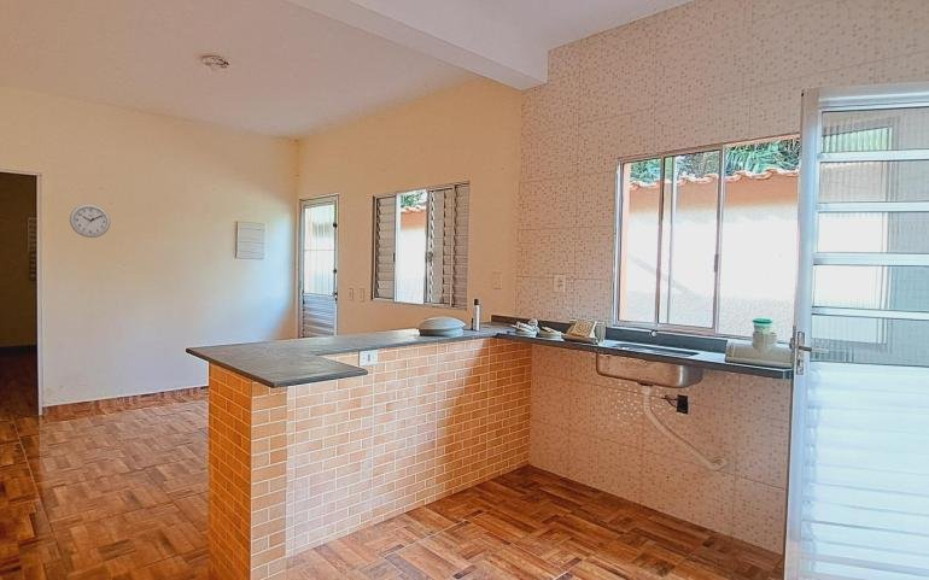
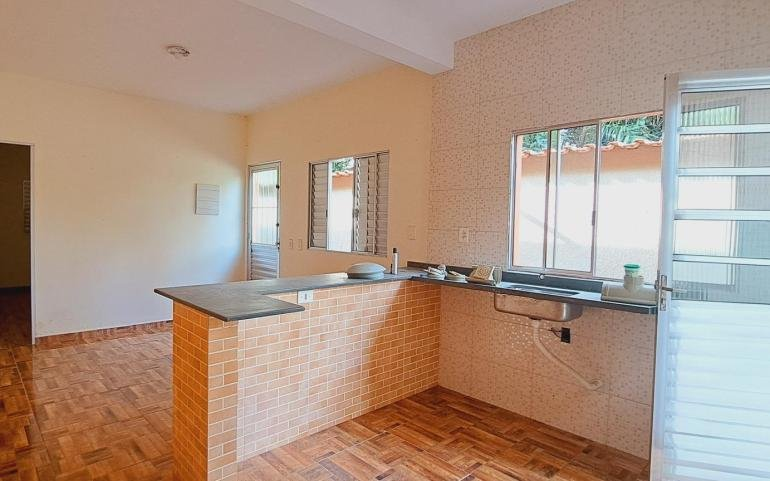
- wall clock [69,203,111,239]
